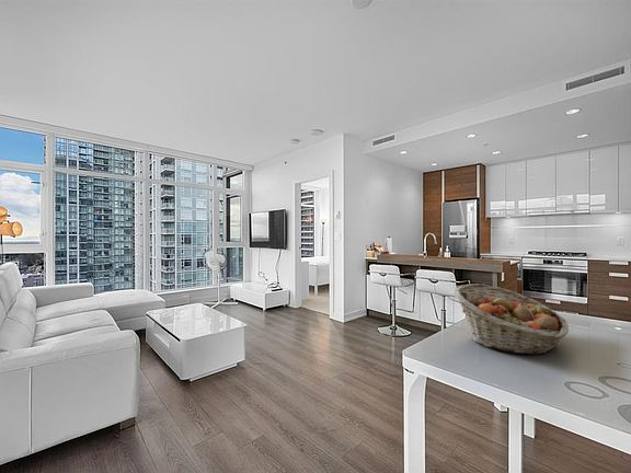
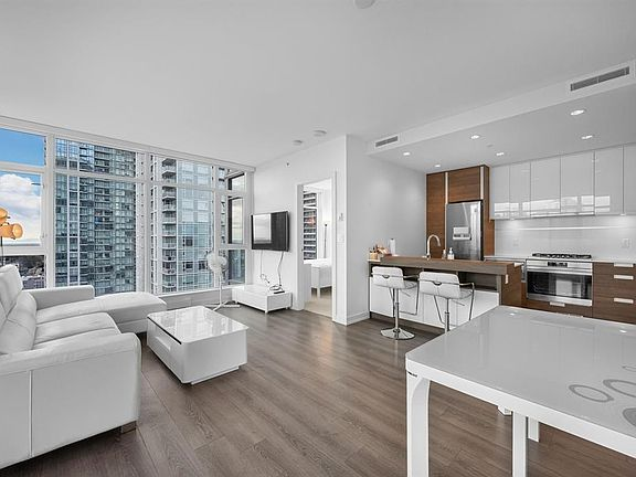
- fruit basket [452,282,570,356]
